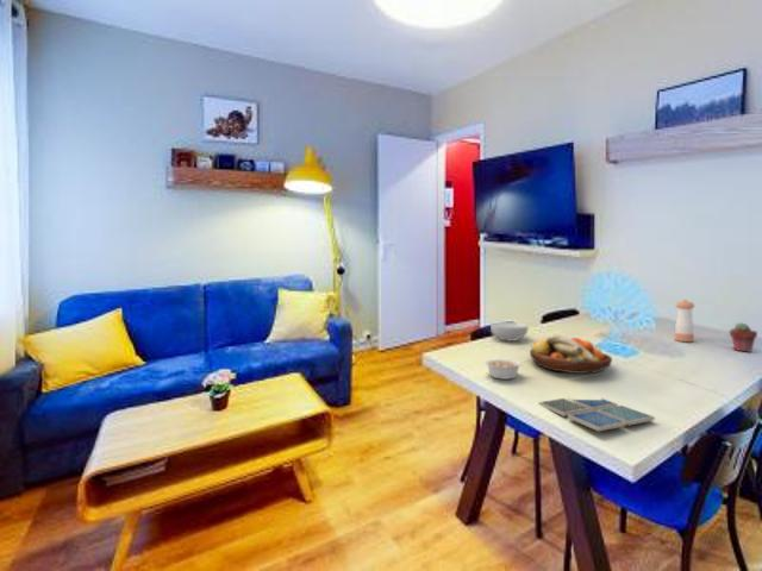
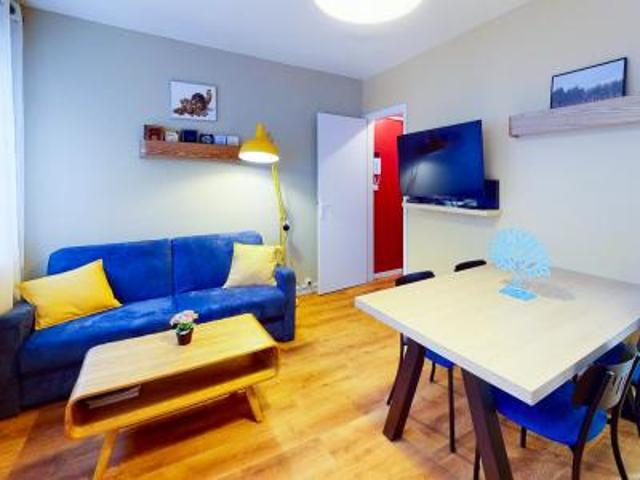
- cereal bowl [489,321,529,343]
- fruit bowl [529,334,613,375]
- legume [483,358,530,381]
- potted succulent [727,321,758,353]
- drink coaster [537,396,656,433]
- pepper shaker [673,299,695,343]
